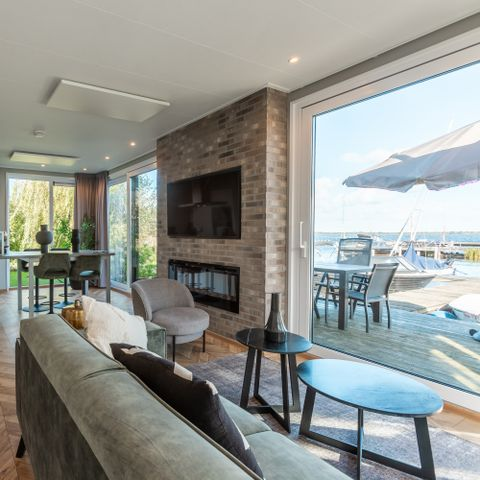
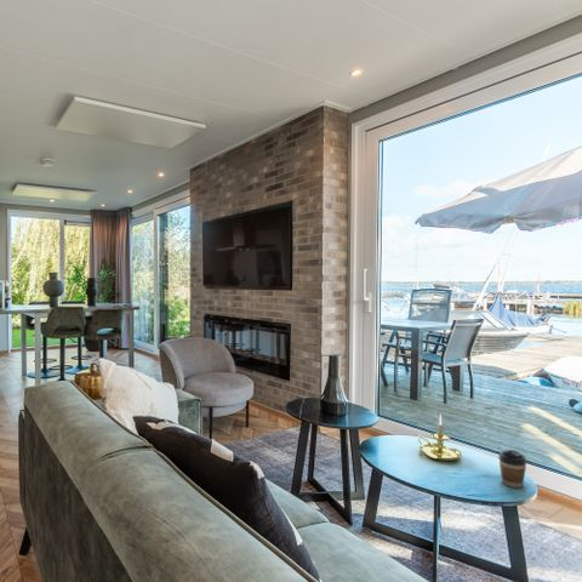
+ candle holder [415,412,462,462]
+ coffee cup [497,449,529,489]
